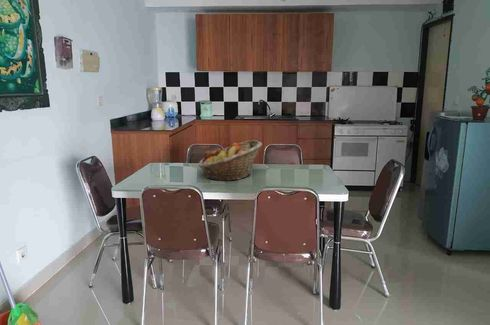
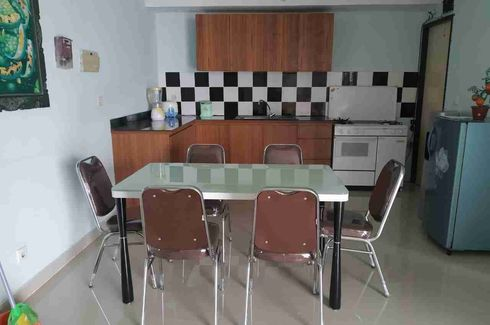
- fruit basket [198,139,264,182]
